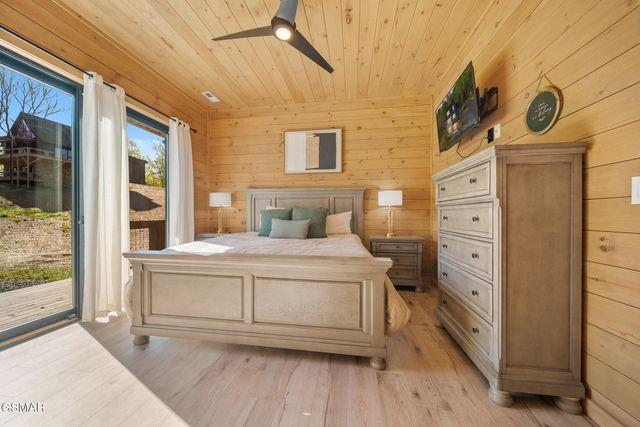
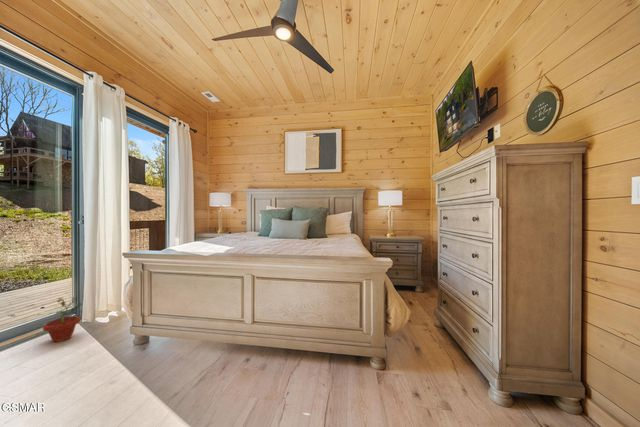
+ potted plant [42,296,84,343]
